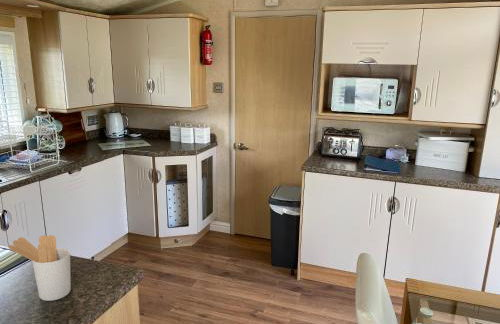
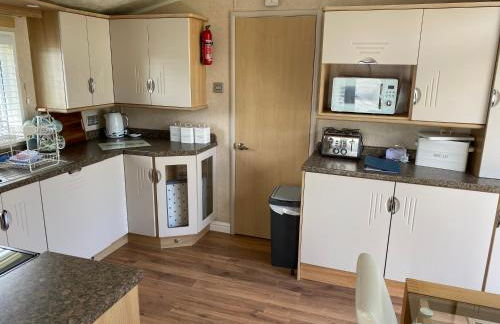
- utensil holder [7,234,72,302]
